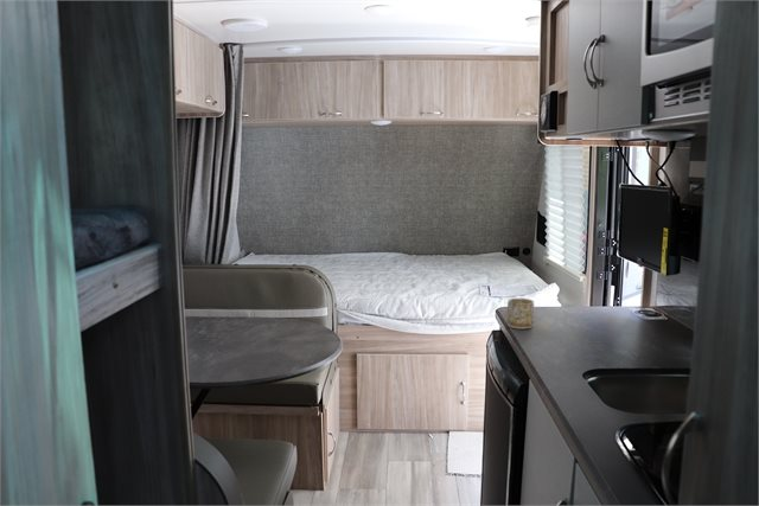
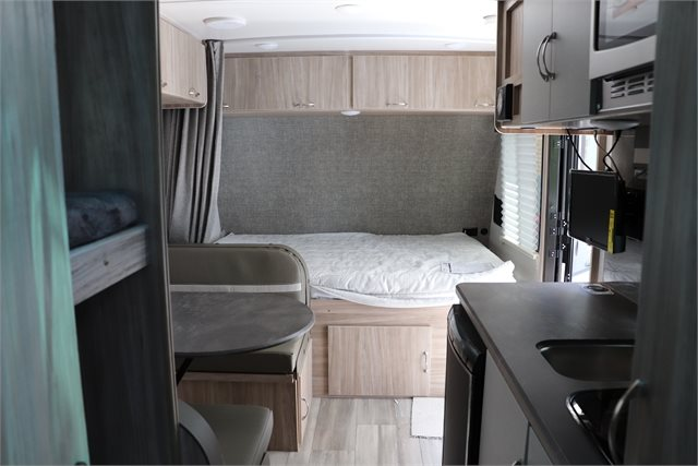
- mug [506,297,535,329]
